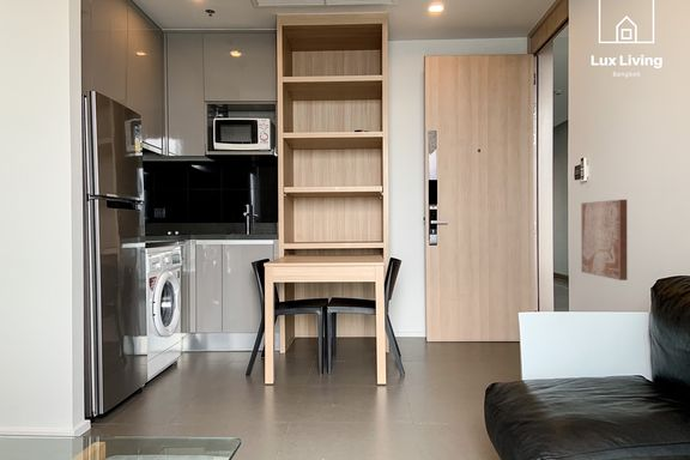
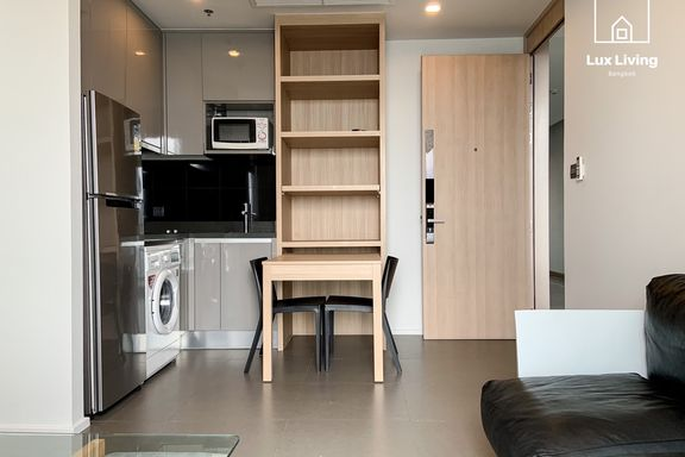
- wall art [580,199,628,282]
